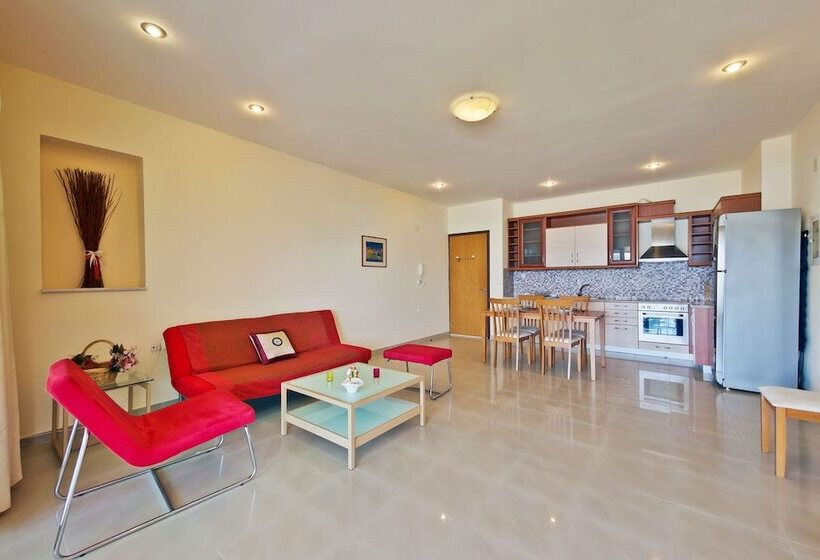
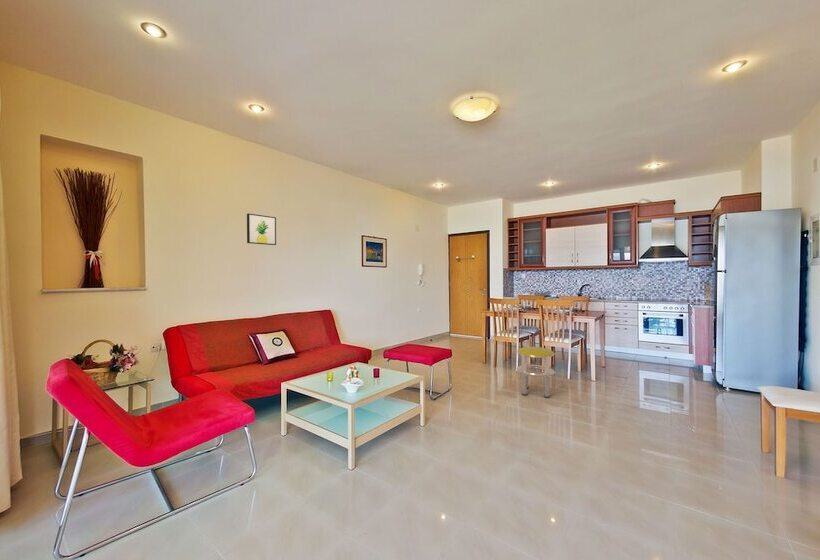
+ wall art [246,213,277,246]
+ stool [516,346,556,399]
